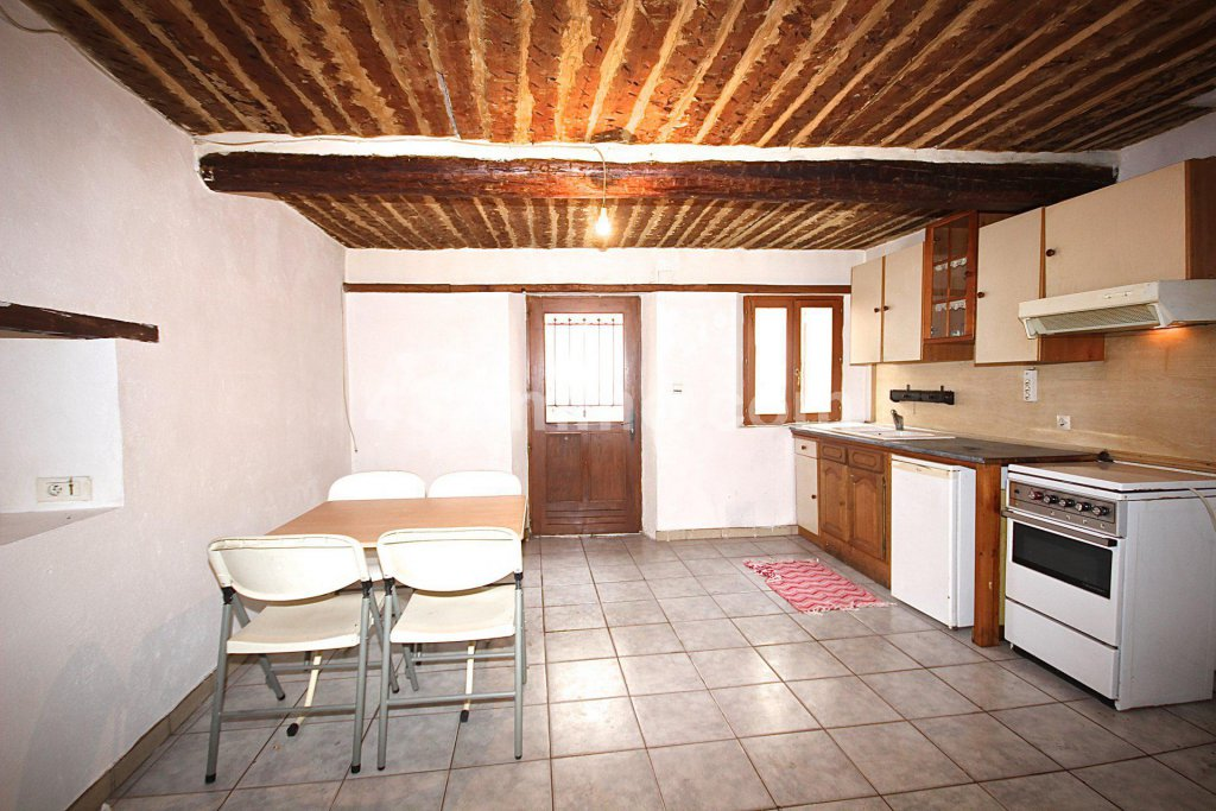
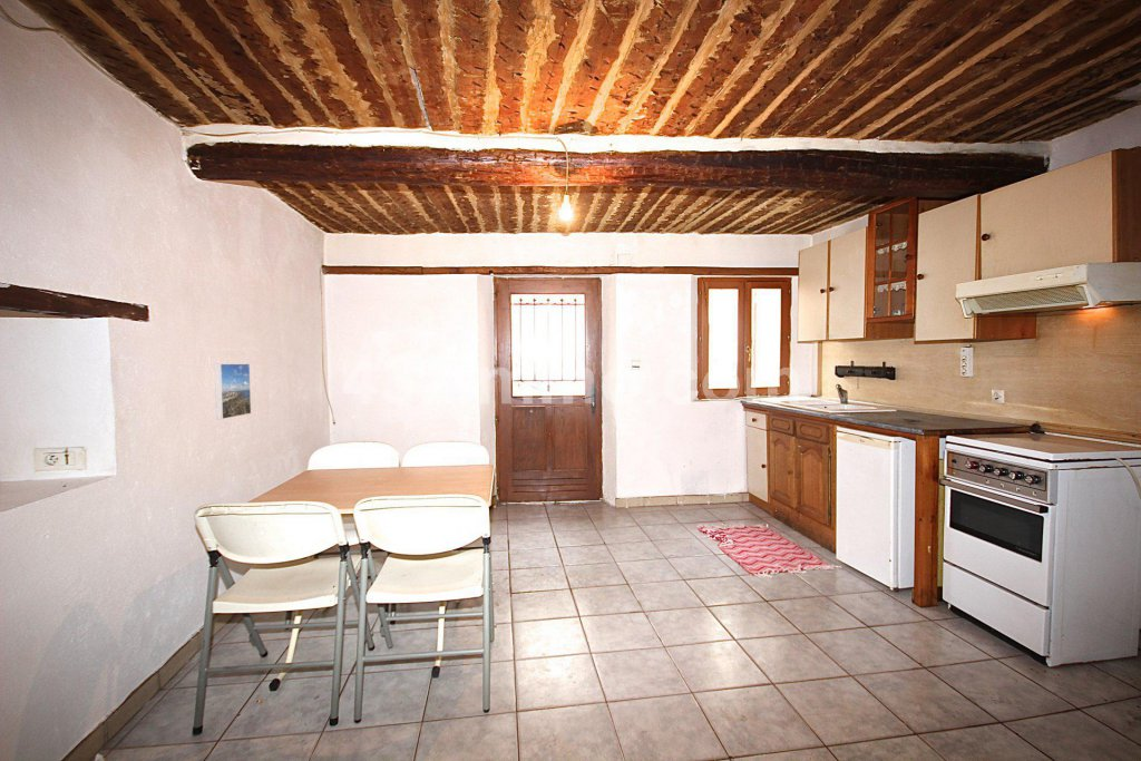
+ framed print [214,362,252,420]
